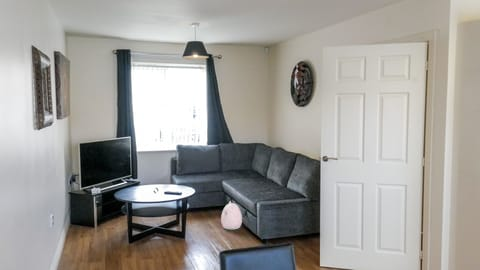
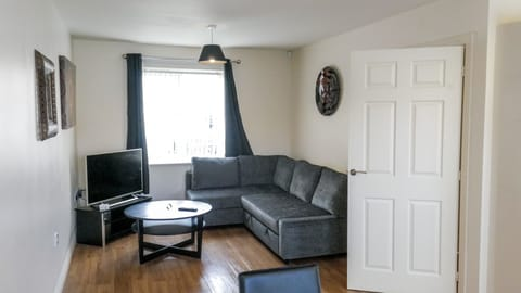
- plush toy [220,200,243,230]
